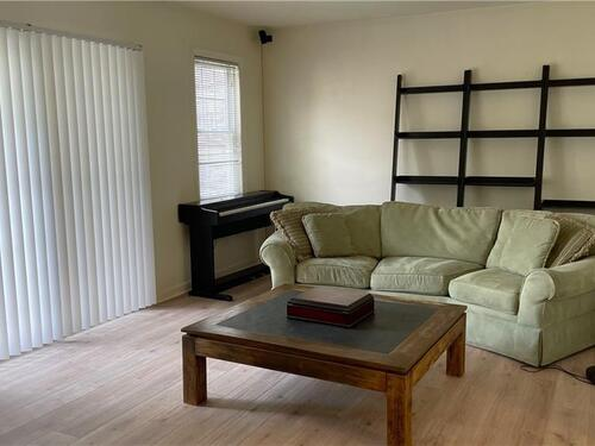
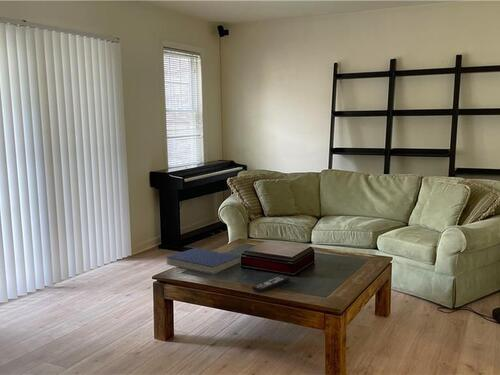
+ book [165,247,242,276]
+ remote control [251,274,291,293]
